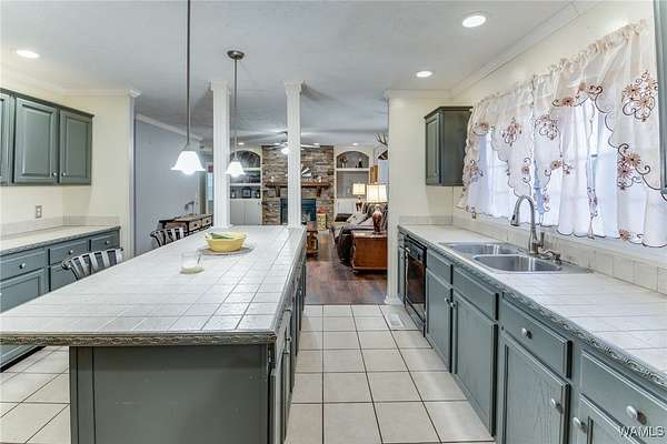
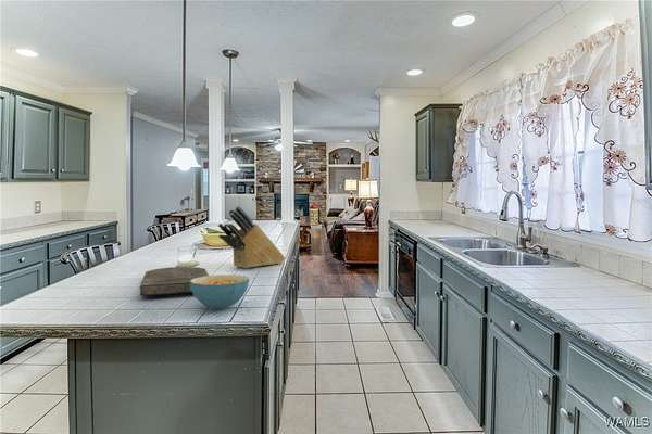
+ knife block [217,205,286,269]
+ cereal bowl [190,273,250,310]
+ cutting board [139,266,210,296]
